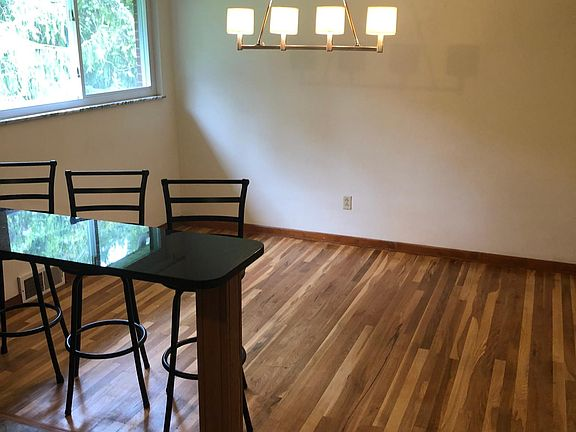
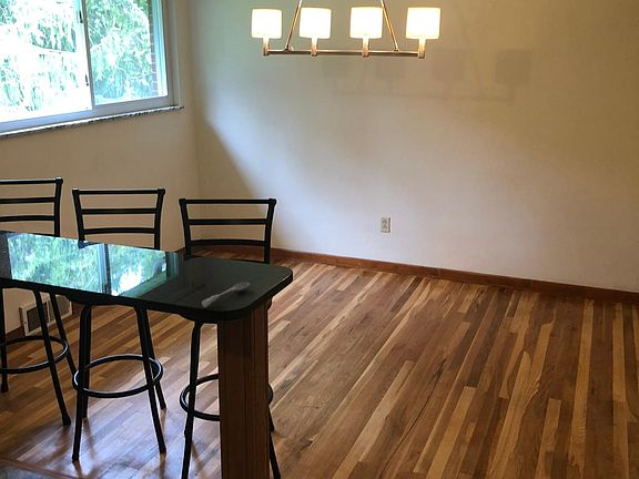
+ soupspoon [201,281,250,308]
